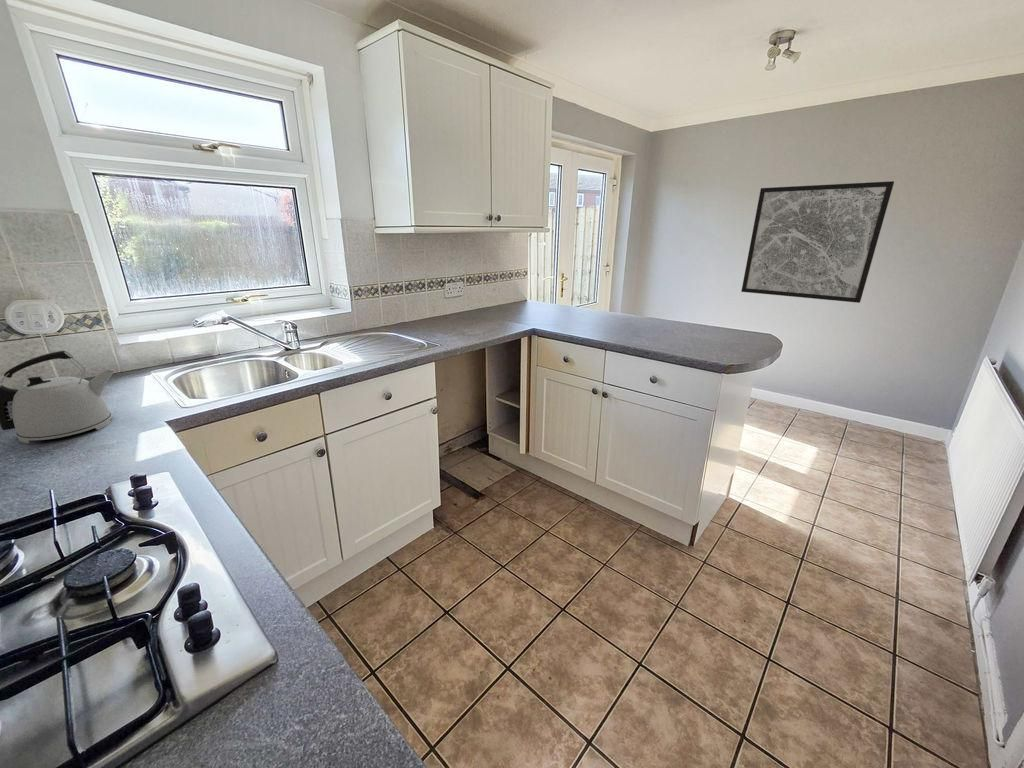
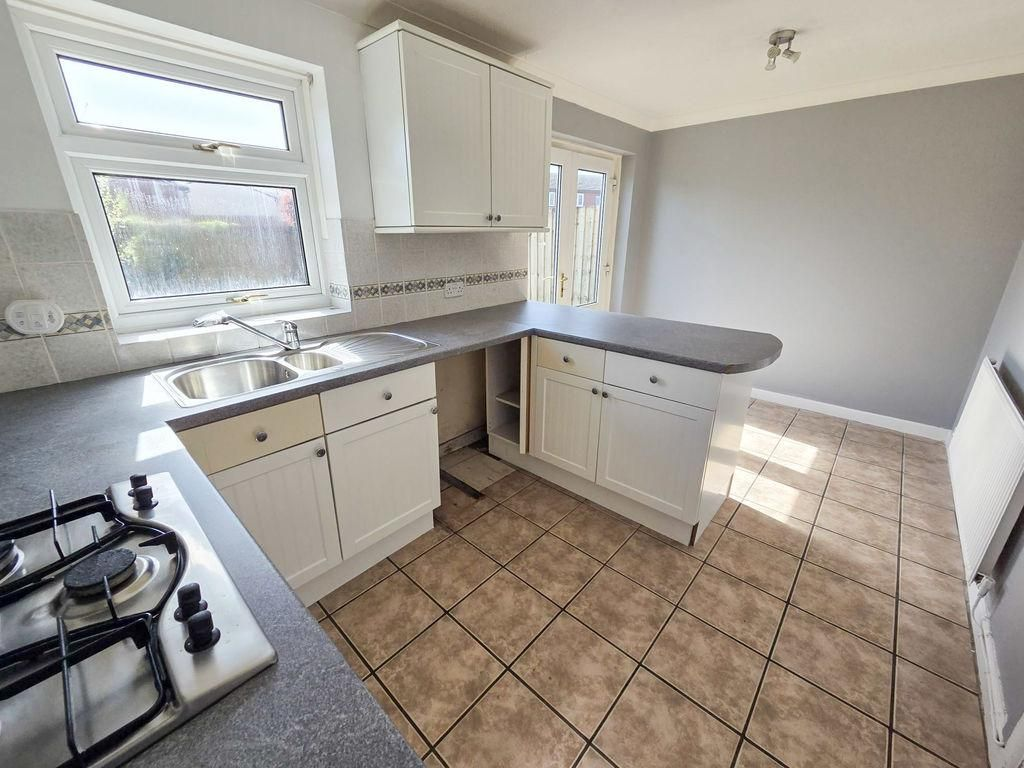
- kettle [0,350,116,444]
- wall art [740,180,895,304]
